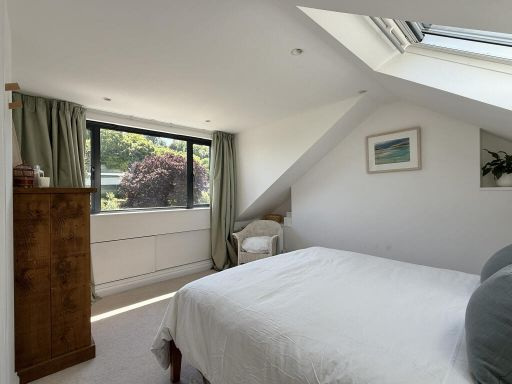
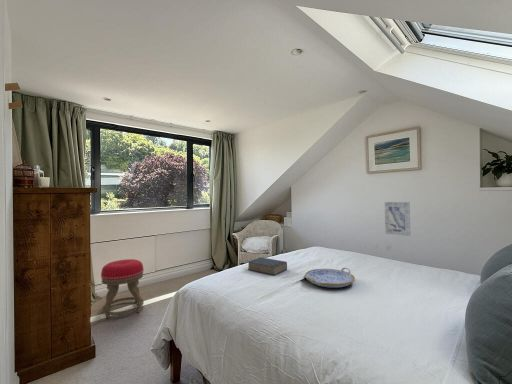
+ wall art [384,201,411,237]
+ book [247,256,288,276]
+ serving tray [304,267,356,289]
+ stool [100,258,145,319]
